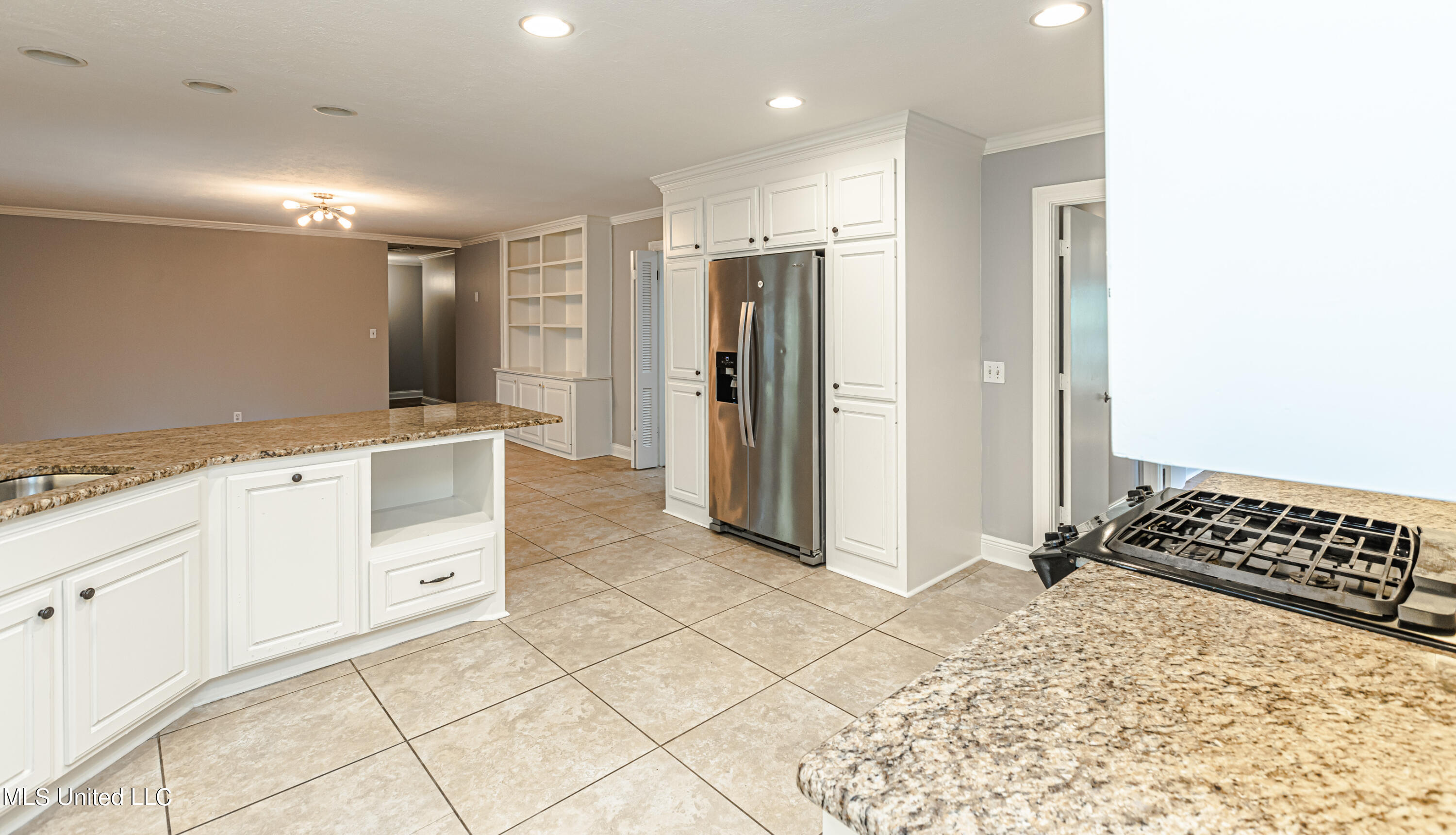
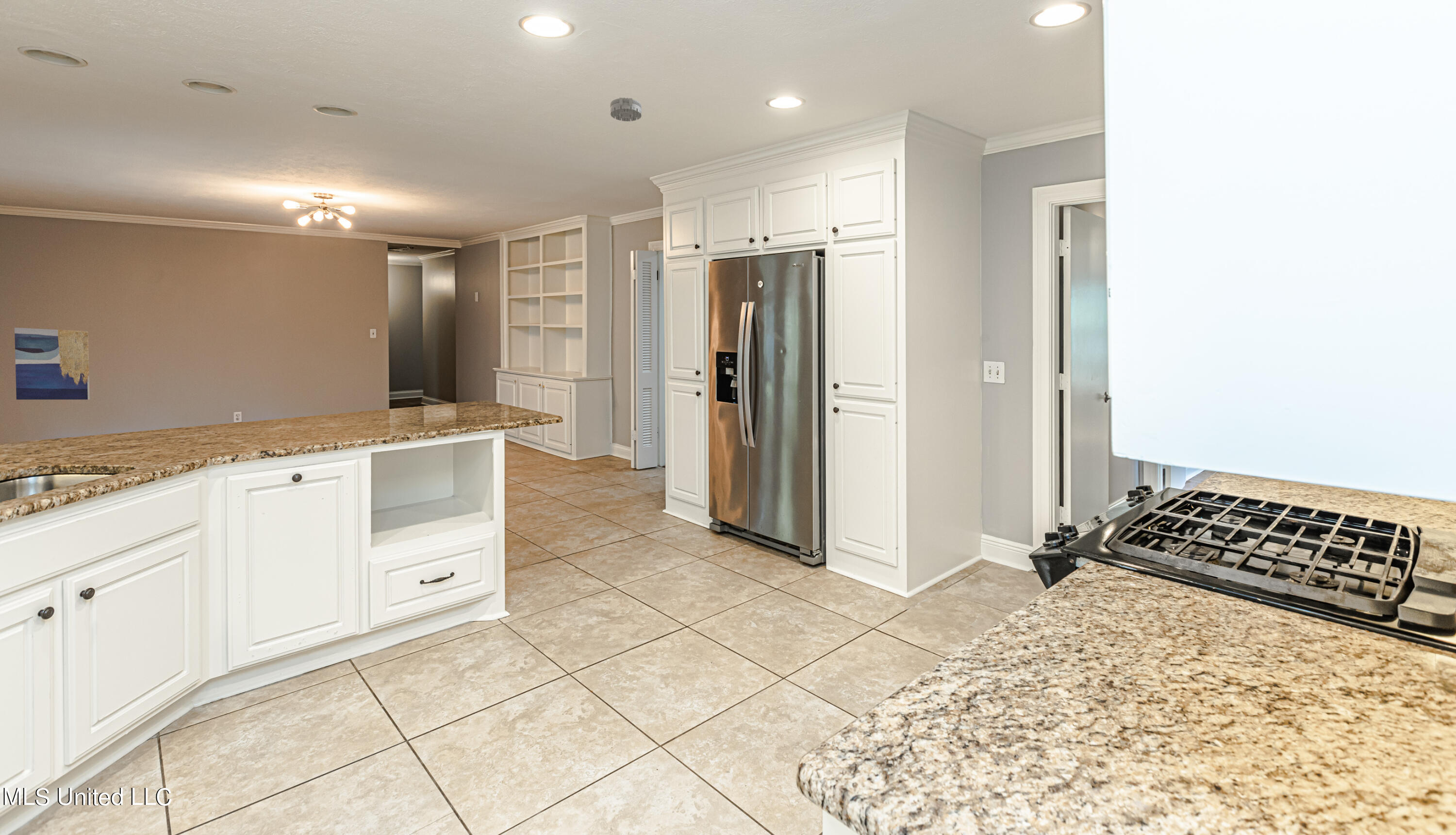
+ wall art [14,327,90,400]
+ smoke detector [610,97,642,122]
